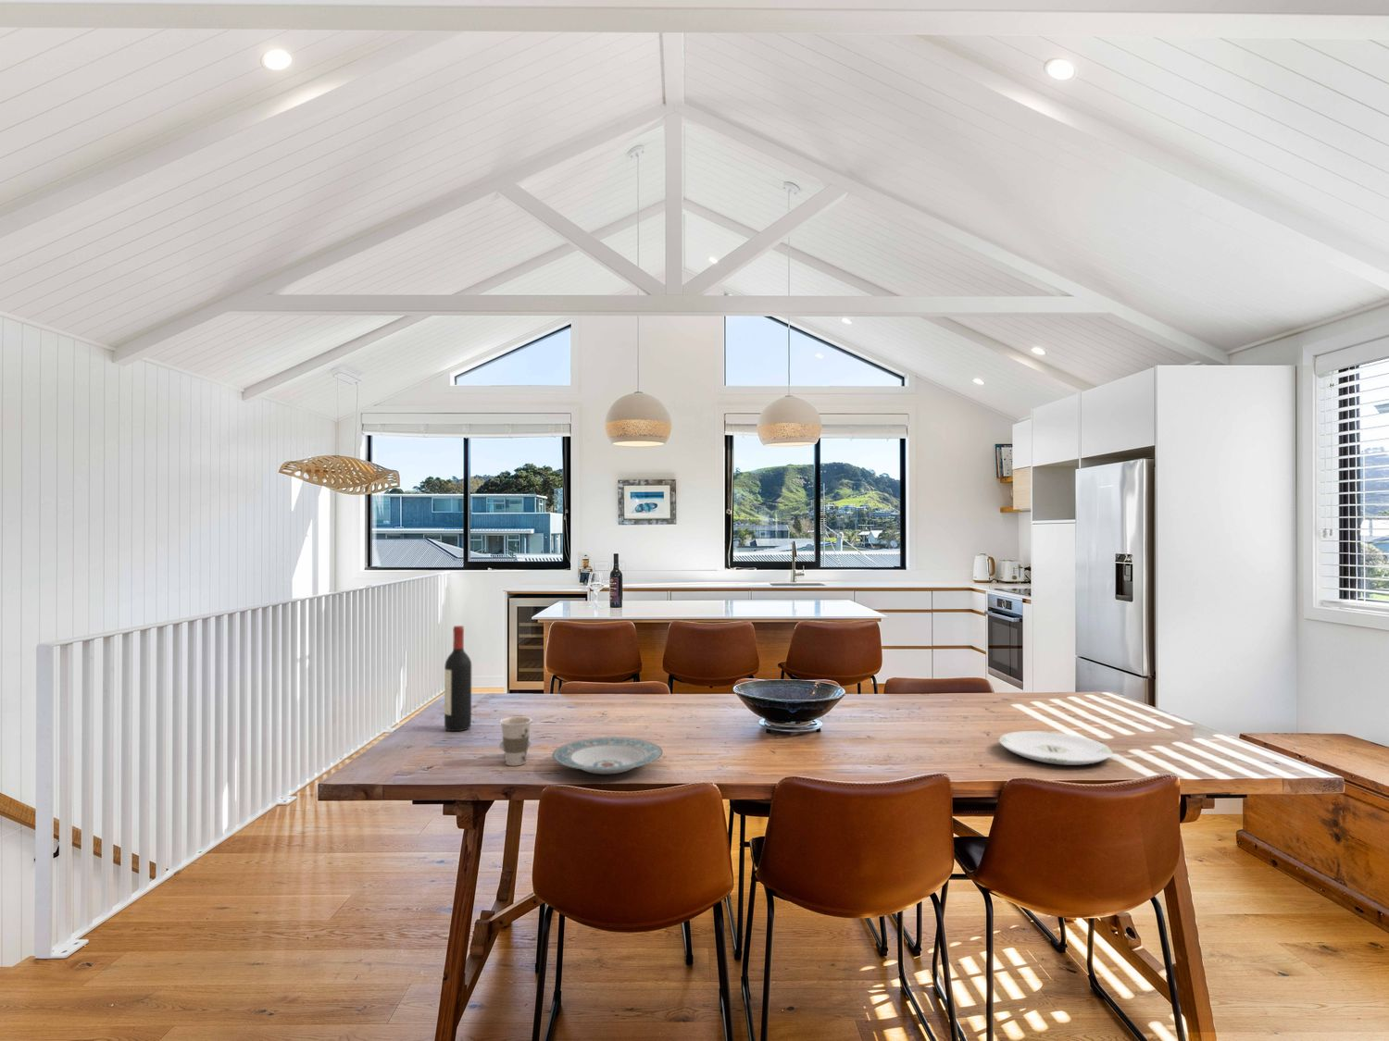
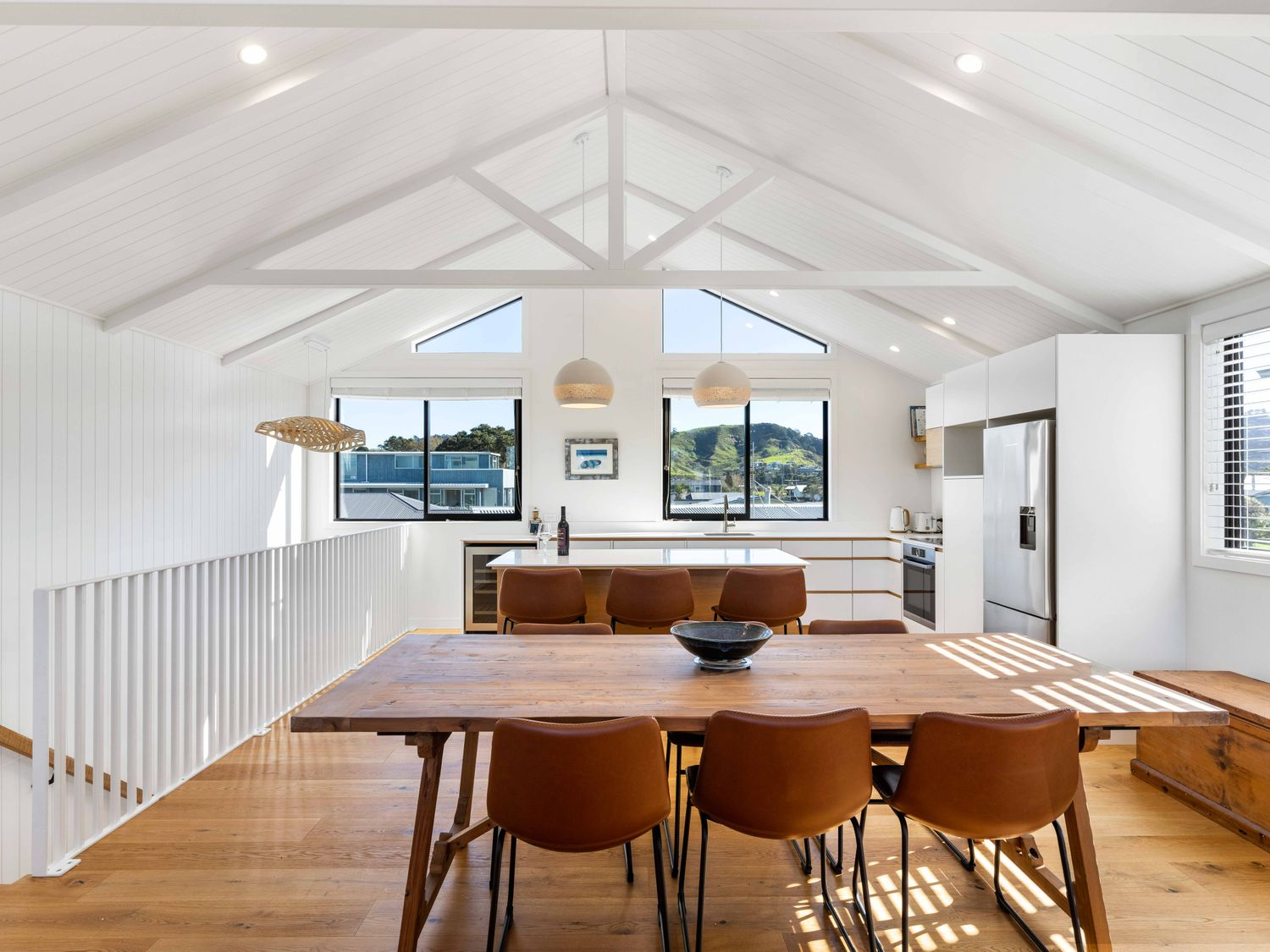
- plate [551,737,664,774]
- cup [499,715,534,768]
- plate [999,730,1114,767]
- wine bottle [444,624,472,732]
